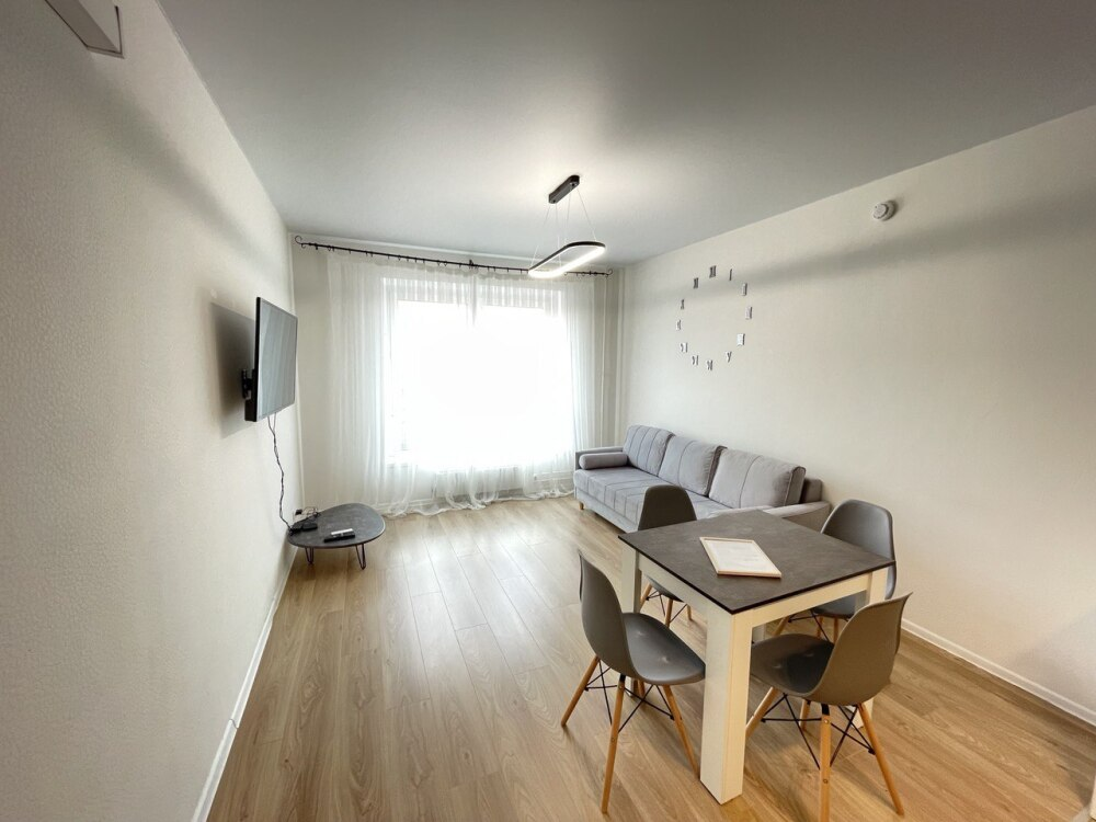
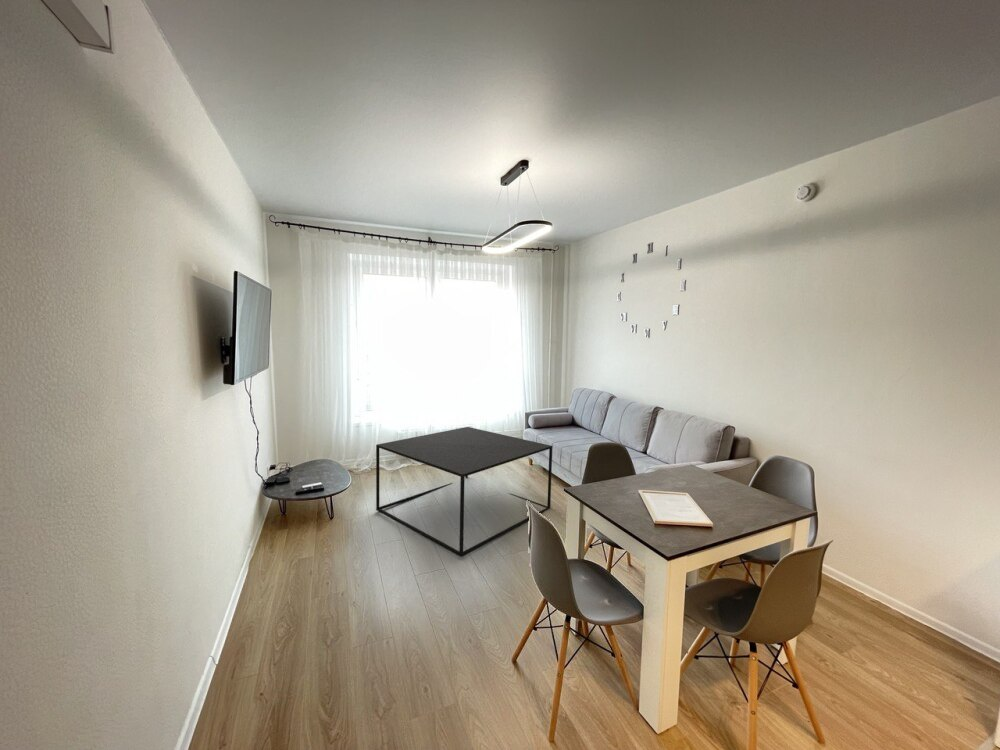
+ coffee table [375,426,553,558]
